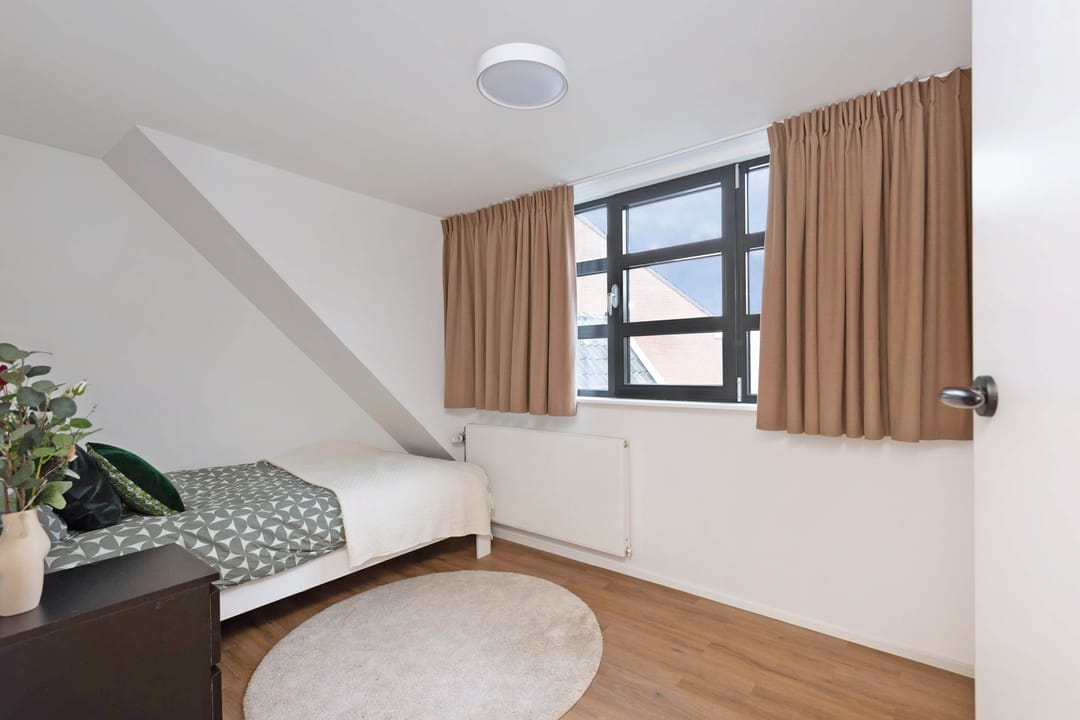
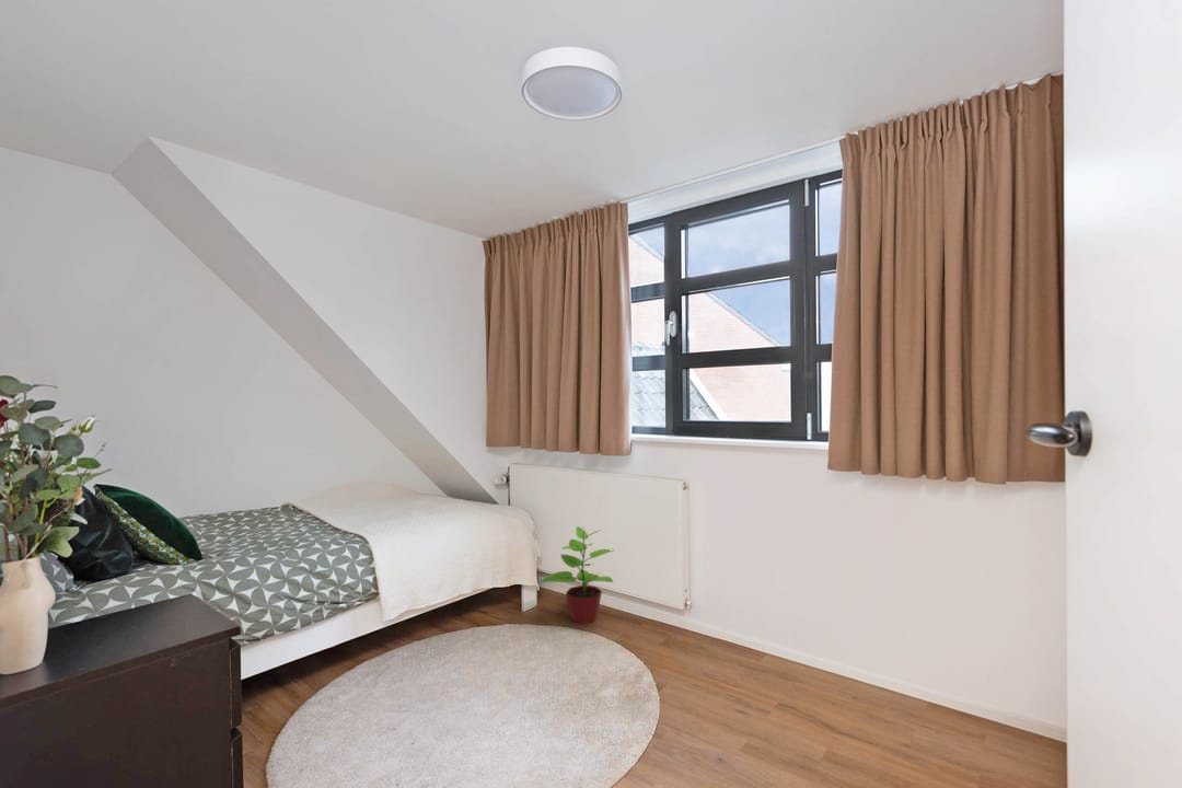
+ potted plant [540,525,614,625]
